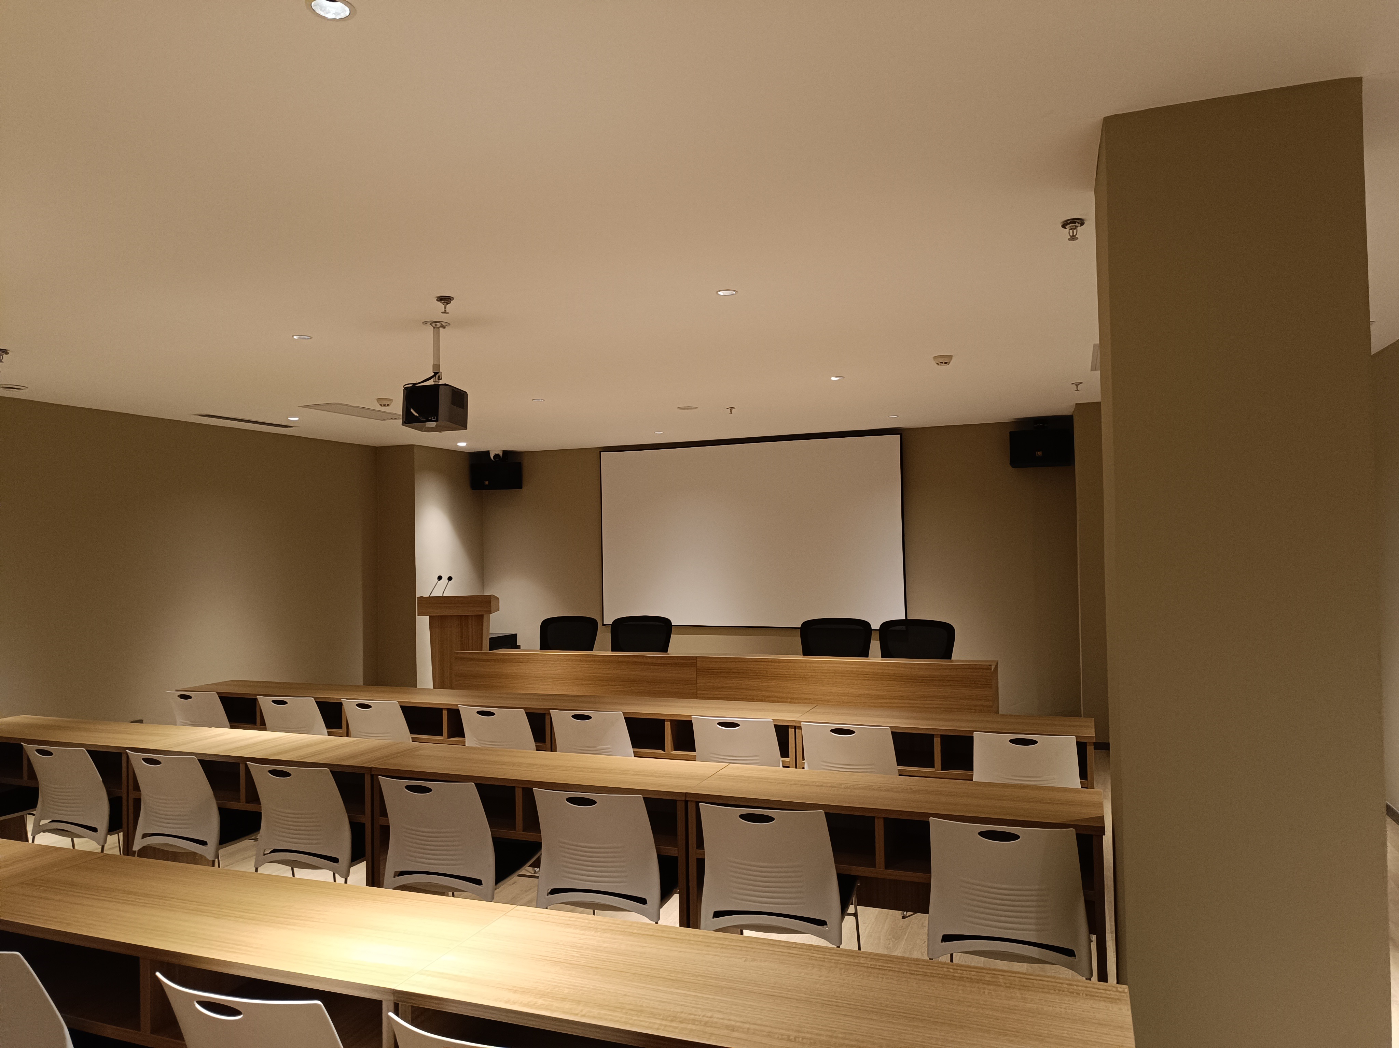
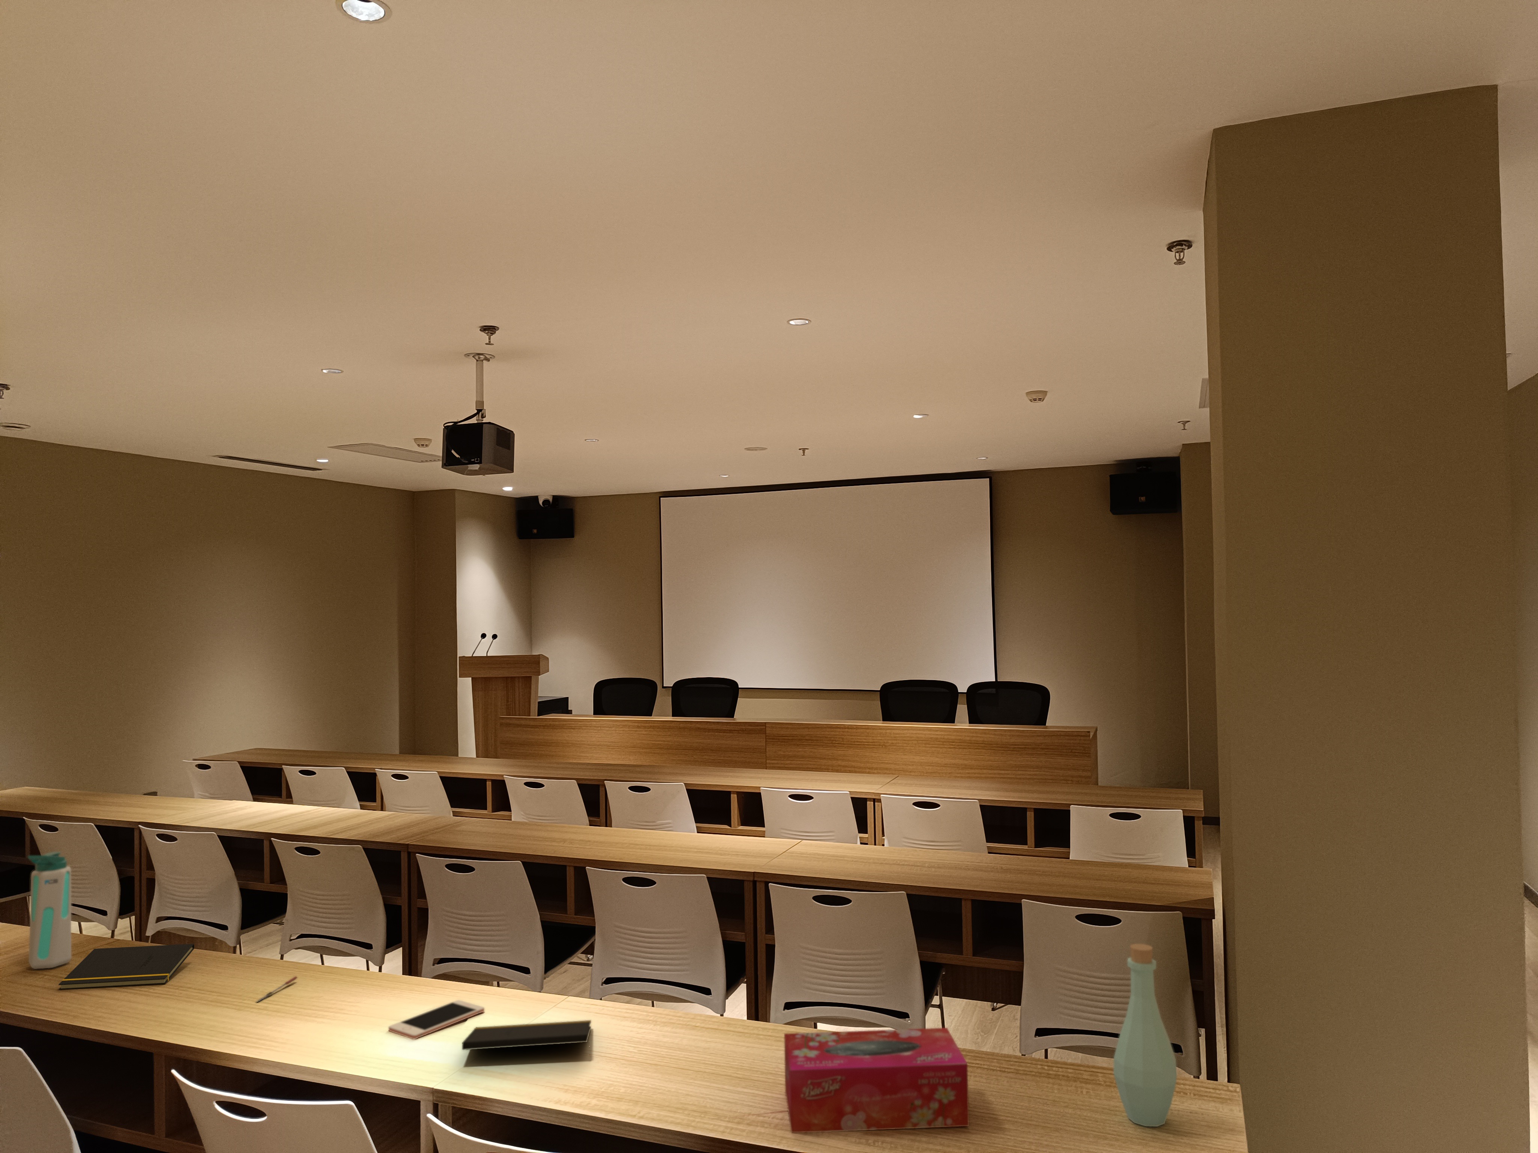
+ pen [256,976,298,1003]
+ cell phone [389,999,484,1039]
+ notepad [58,943,195,991]
+ notepad [461,1020,592,1060]
+ bottle [1113,943,1177,1128]
+ water bottle [28,851,71,969]
+ tissue box [784,1027,970,1134]
